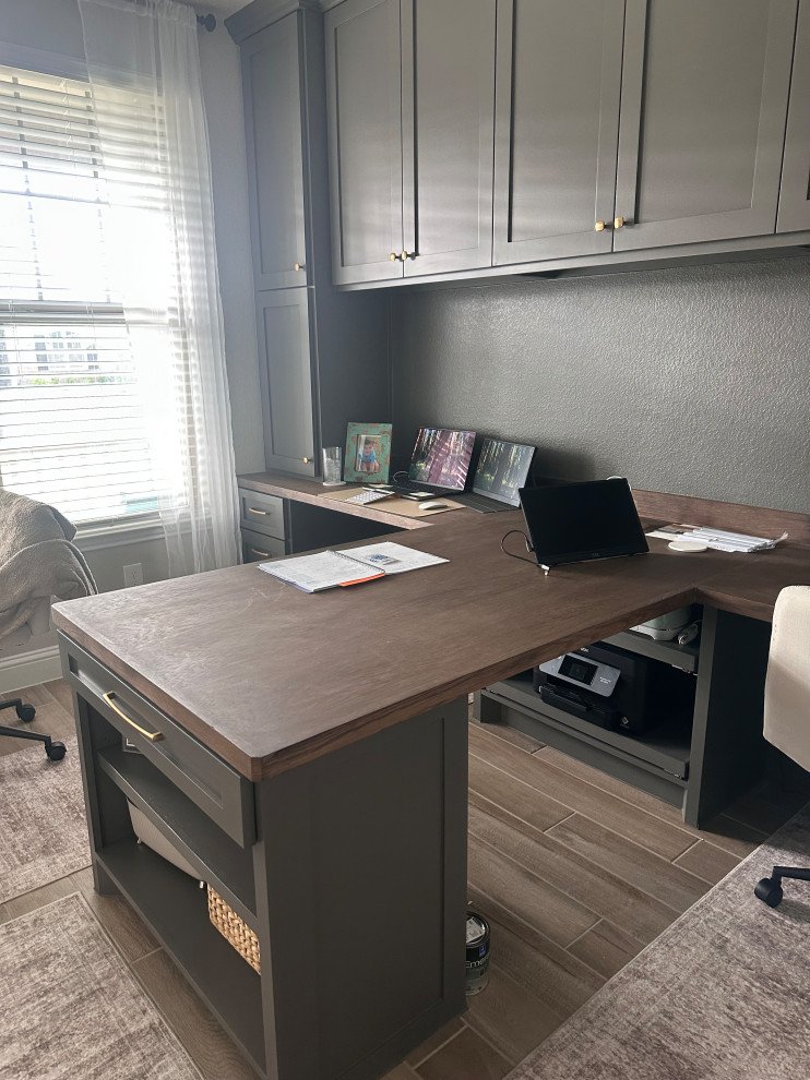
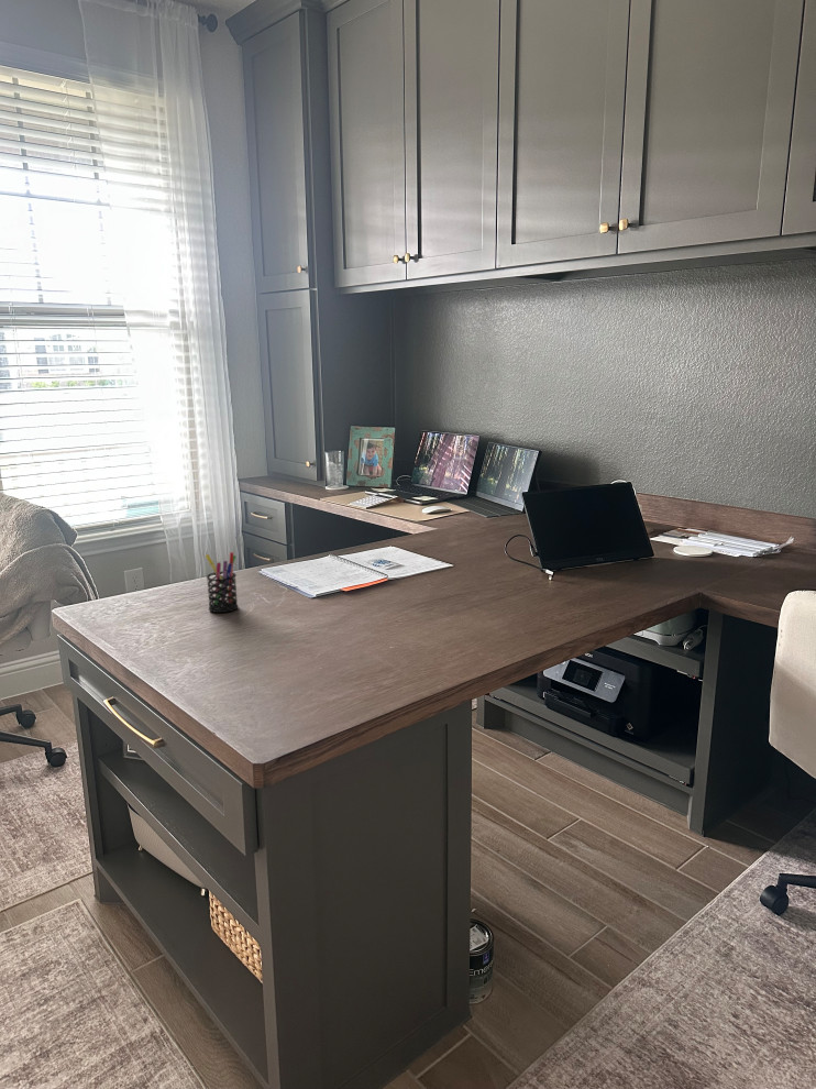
+ pen holder [205,551,239,614]
